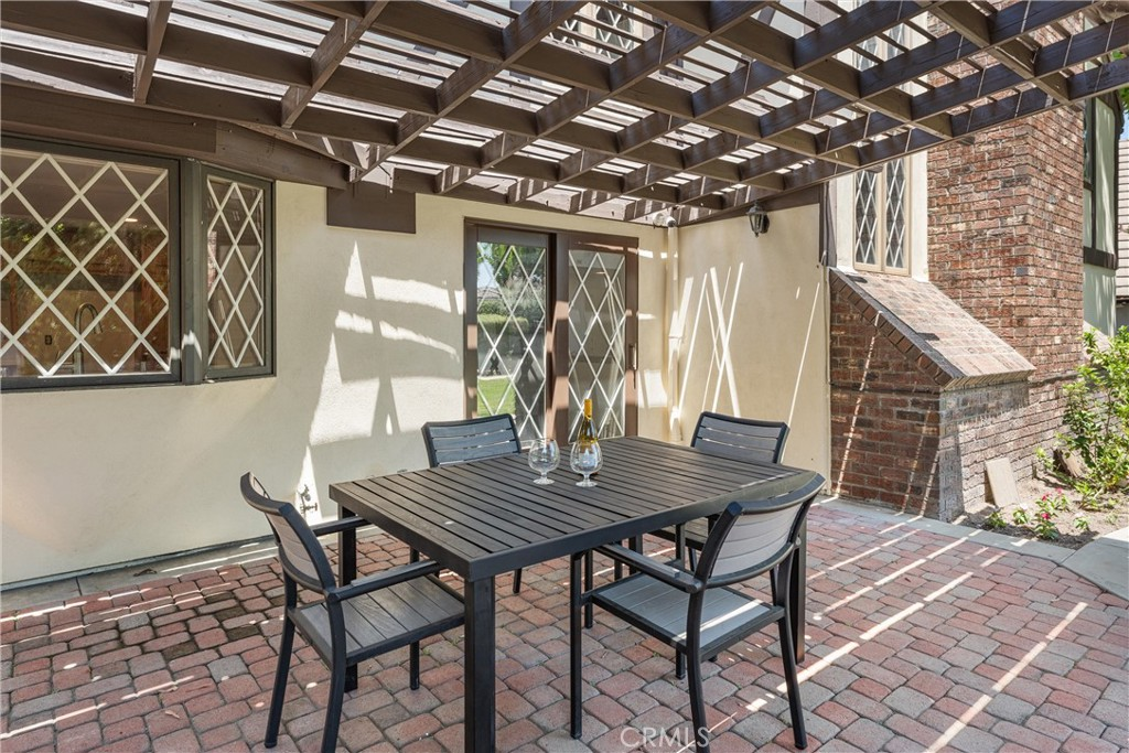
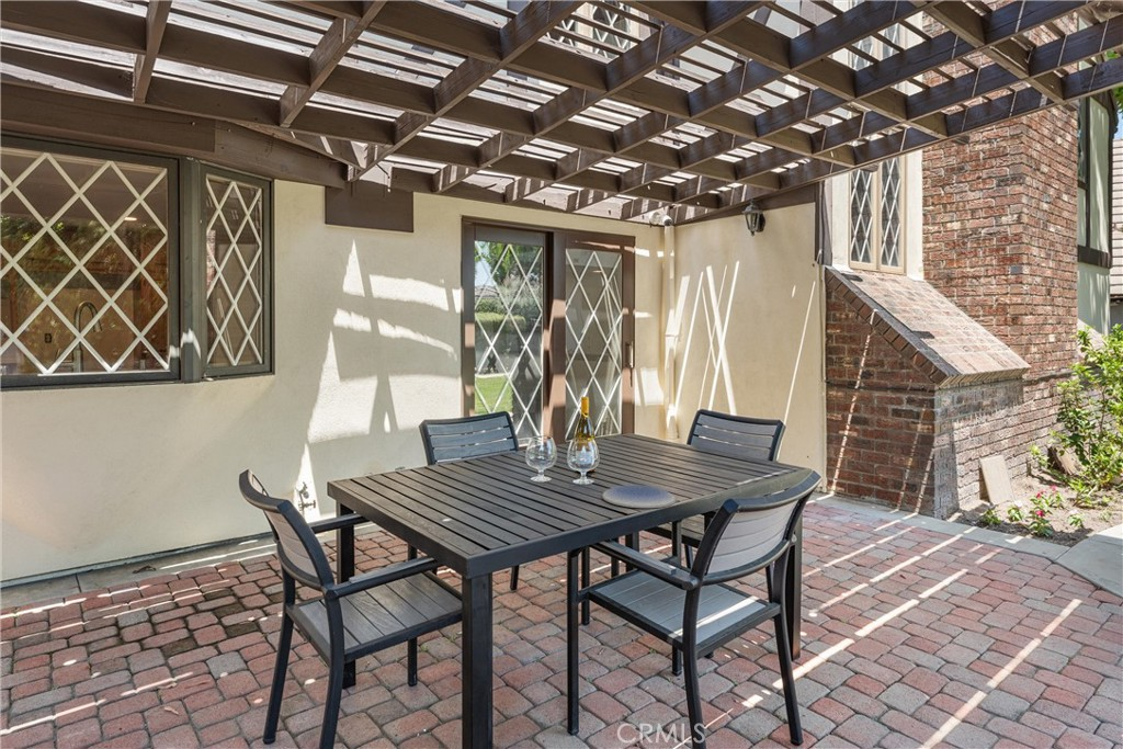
+ plate [601,484,677,509]
